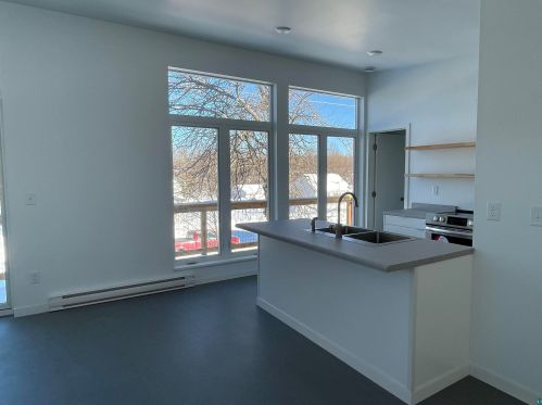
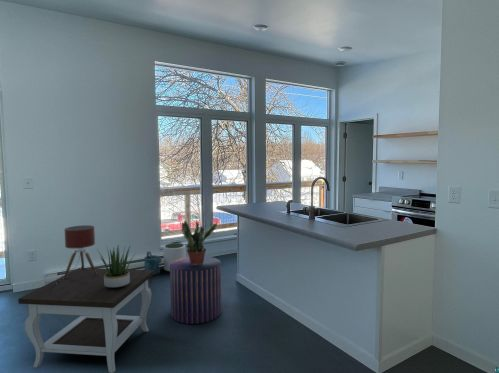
+ side table [17,267,154,373]
+ table lamp [51,225,97,289]
+ watering can [143,251,163,276]
+ potted plant [97,245,136,288]
+ plant pot [162,242,187,273]
+ stool [169,255,222,325]
+ potted plant [181,214,218,265]
